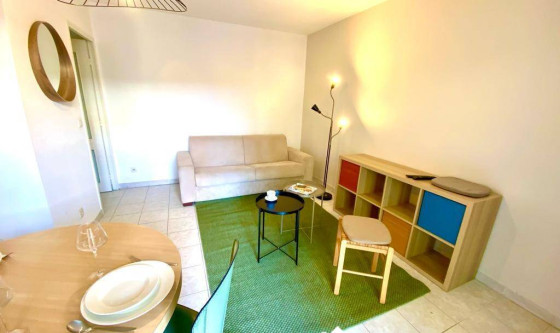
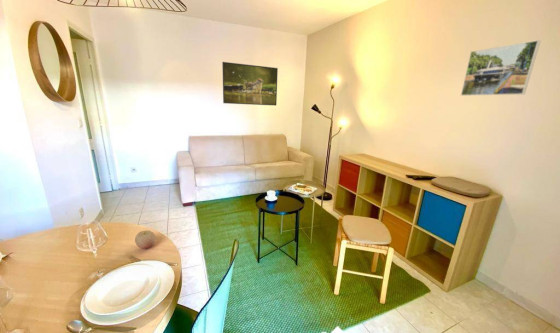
+ fruit [134,229,157,250]
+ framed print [460,39,542,97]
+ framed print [221,61,279,106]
